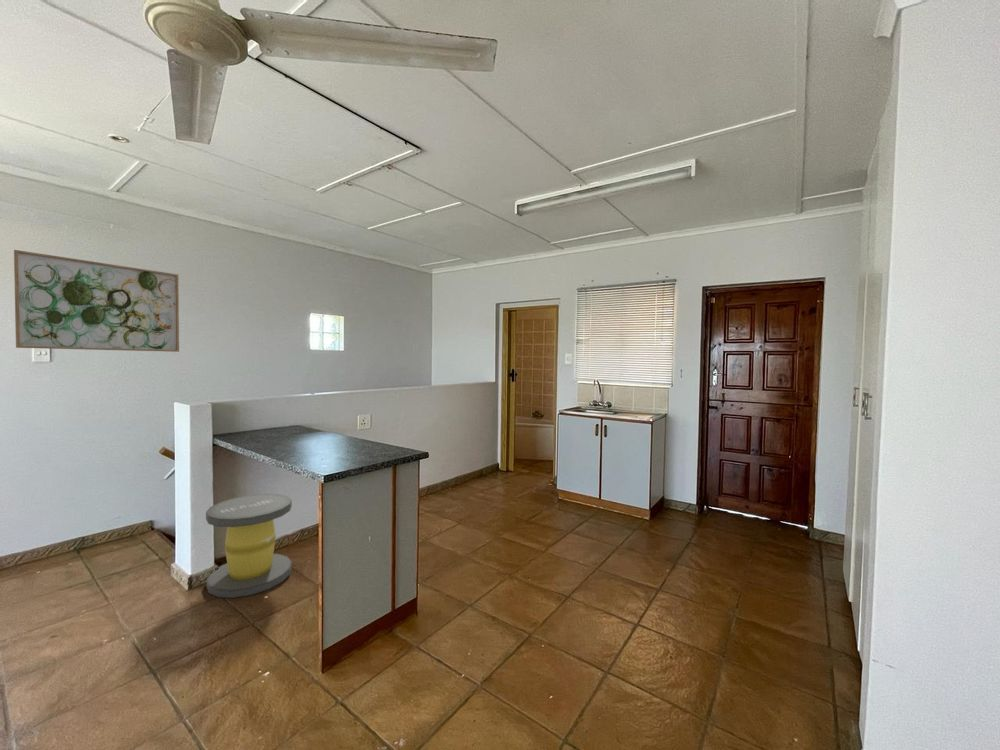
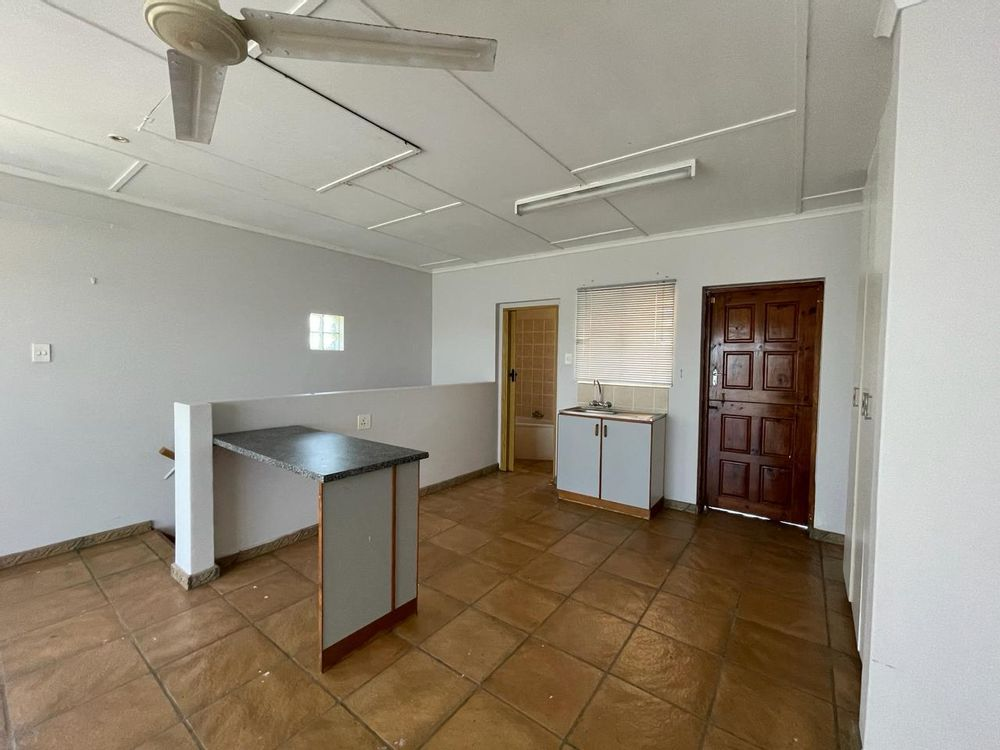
- stool [205,493,293,599]
- wall art [13,249,180,353]
